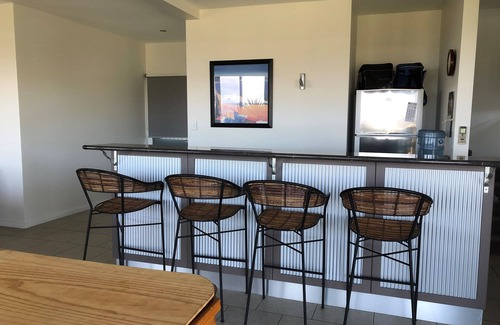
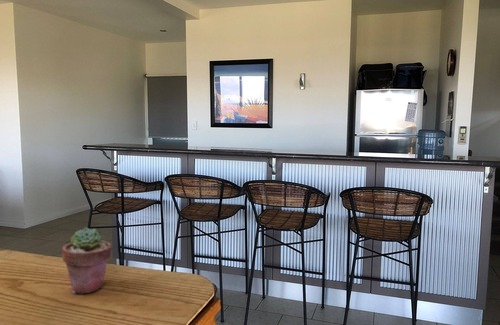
+ potted succulent [61,226,113,294]
